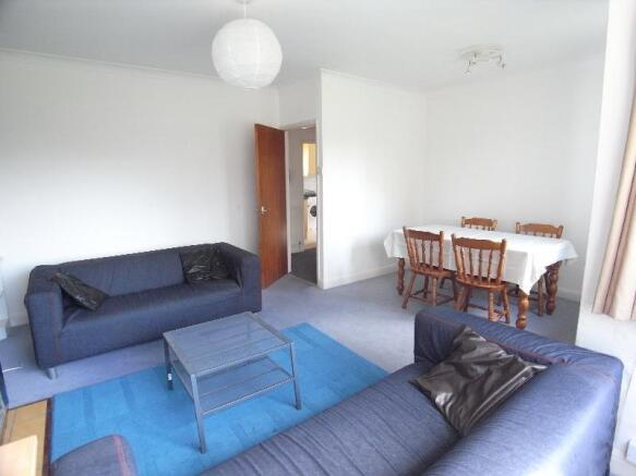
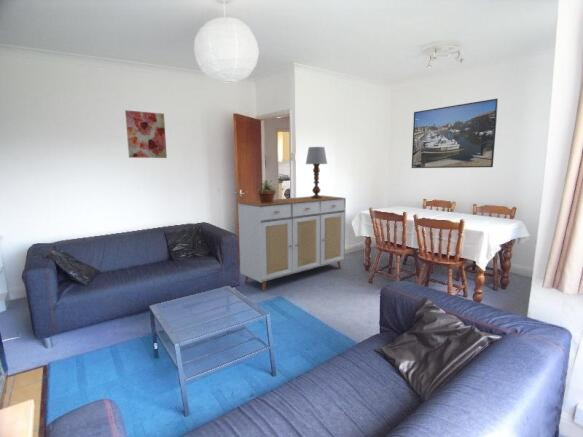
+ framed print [411,97,499,169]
+ potted plant [255,179,280,203]
+ sideboard [237,194,347,292]
+ wall art [124,109,168,159]
+ table lamp [305,146,328,199]
